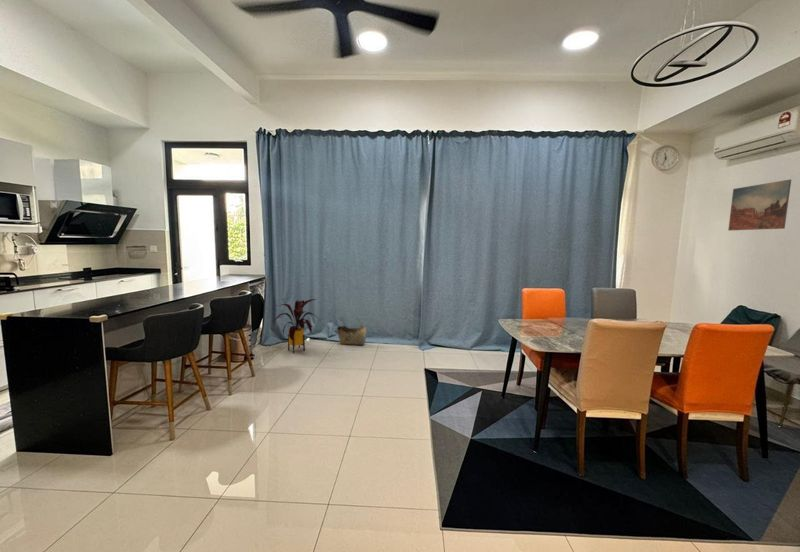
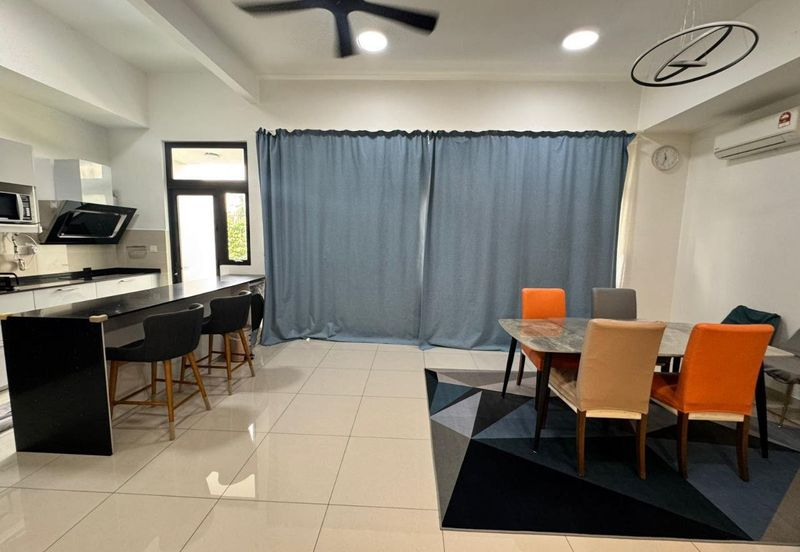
- house plant [273,298,322,354]
- wall art [727,178,792,231]
- basket [336,316,367,346]
